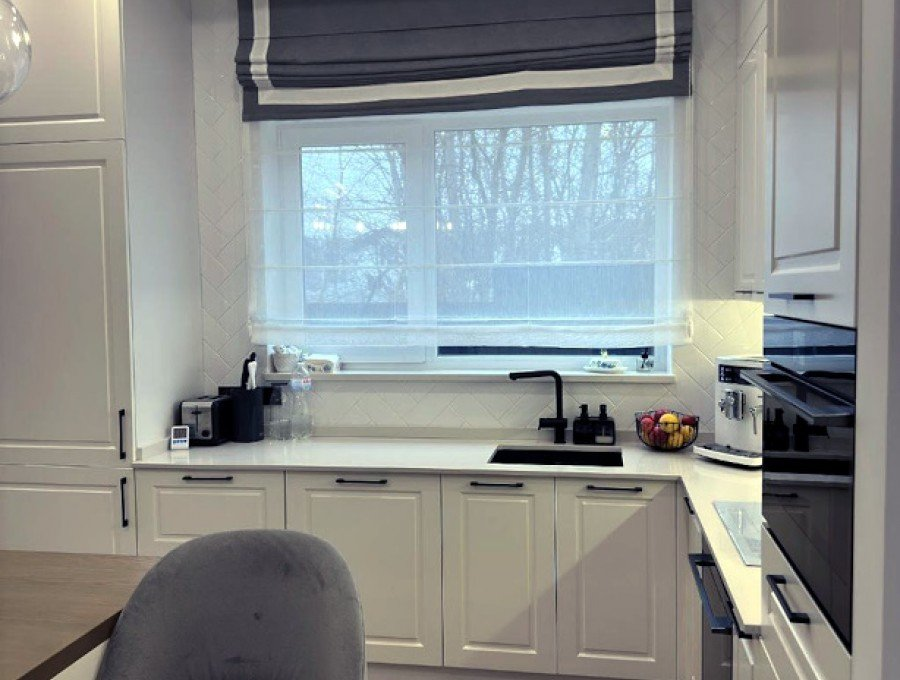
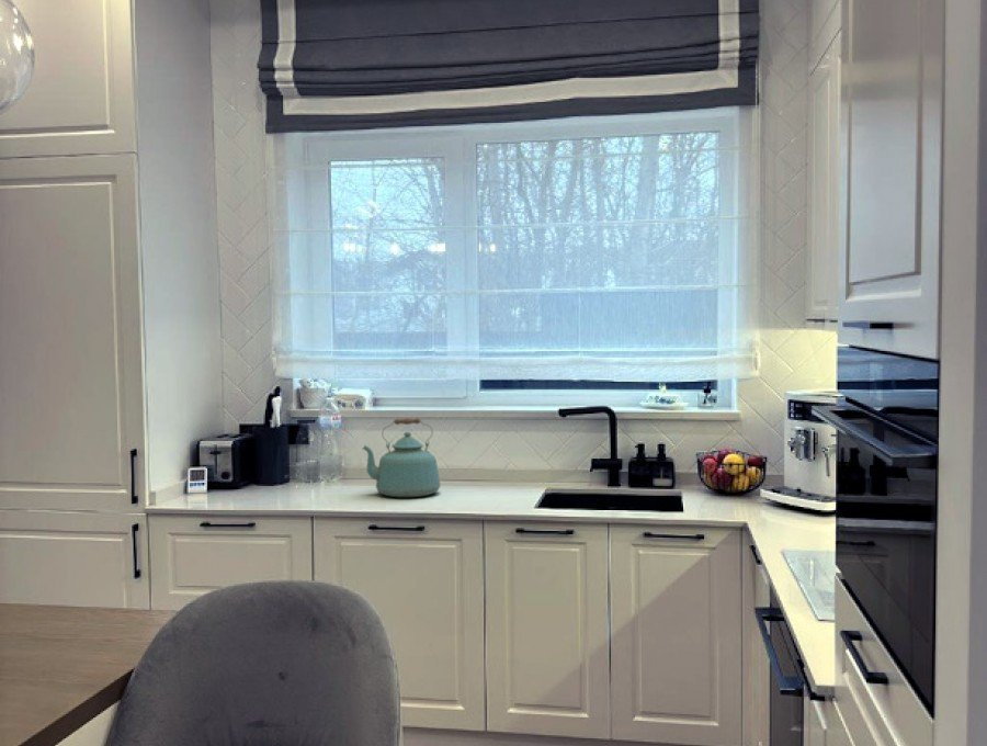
+ kettle [362,417,442,498]
